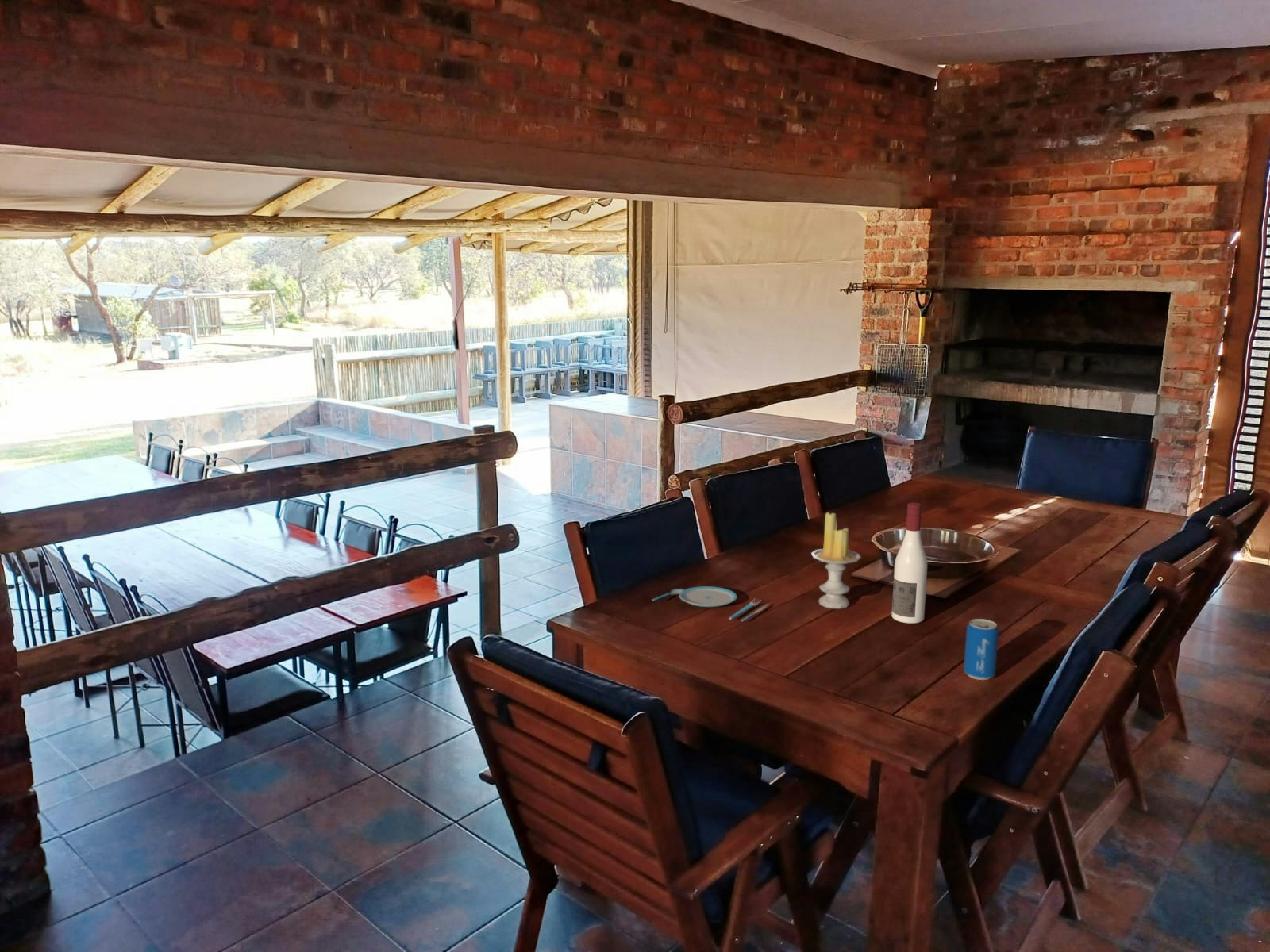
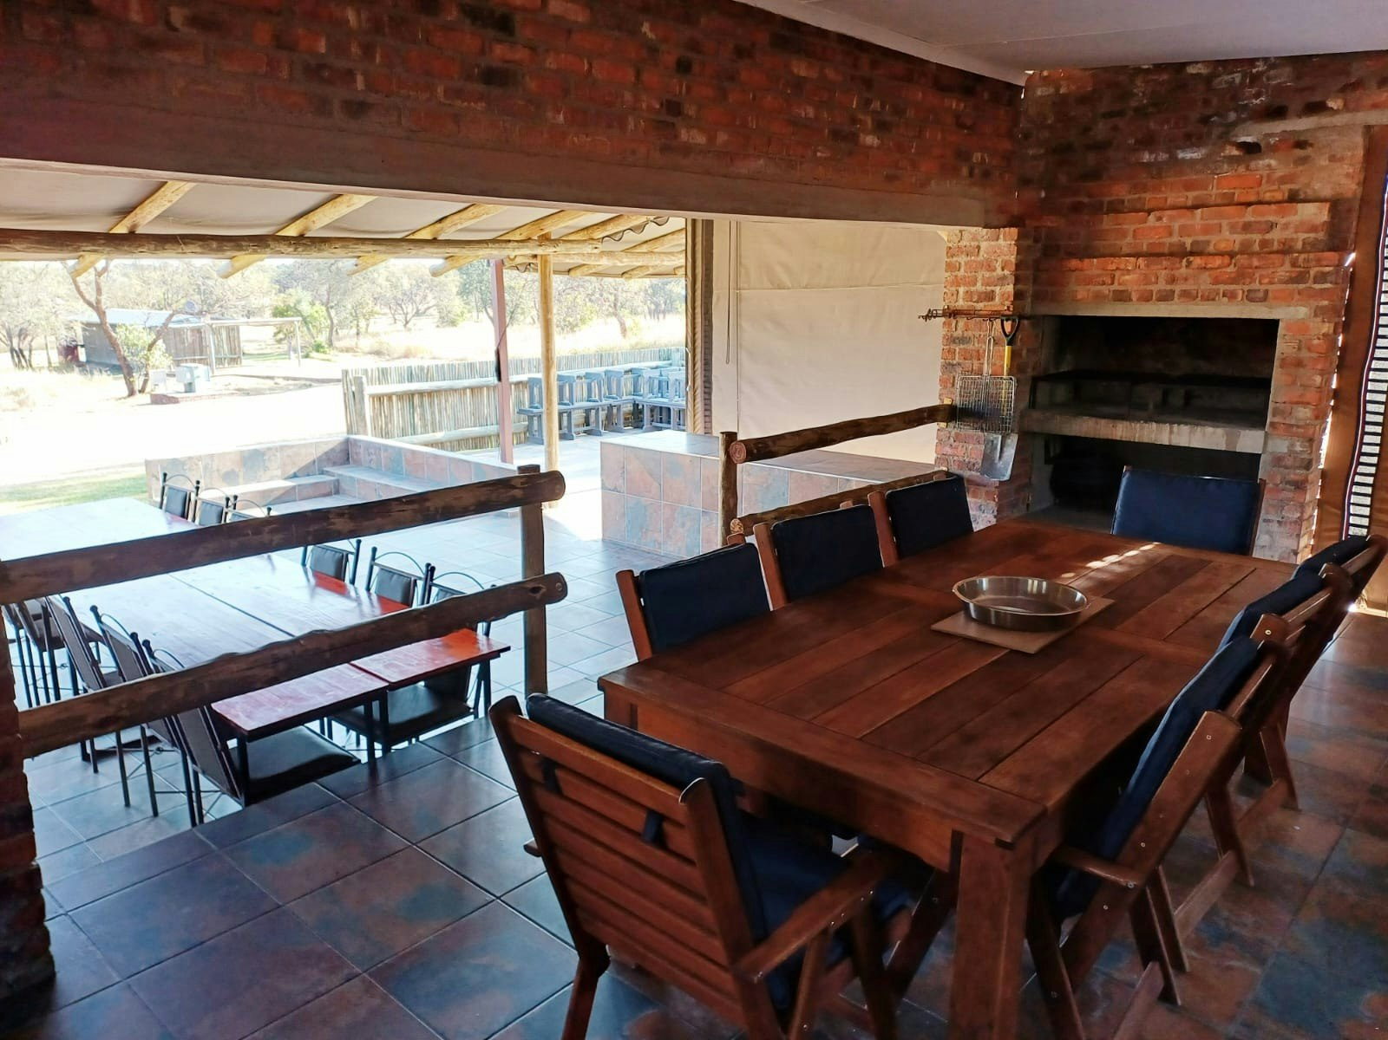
- alcohol [891,502,928,624]
- candle [810,511,862,609]
- plate [652,585,770,622]
- beverage can [963,618,999,681]
